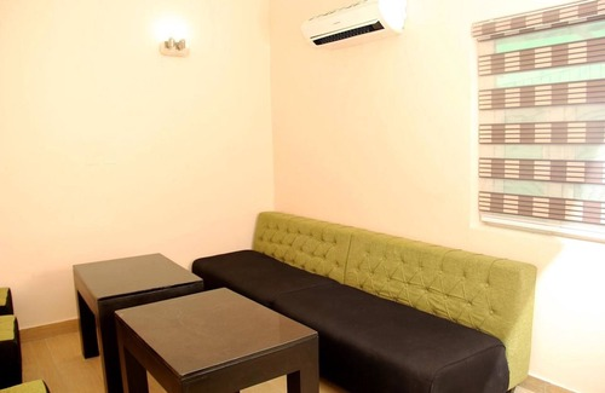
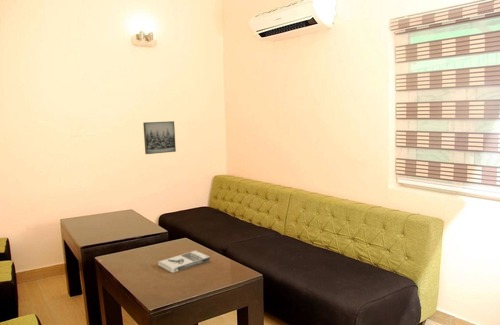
+ wall art [142,120,177,155]
+ book [157,250,211,274]
